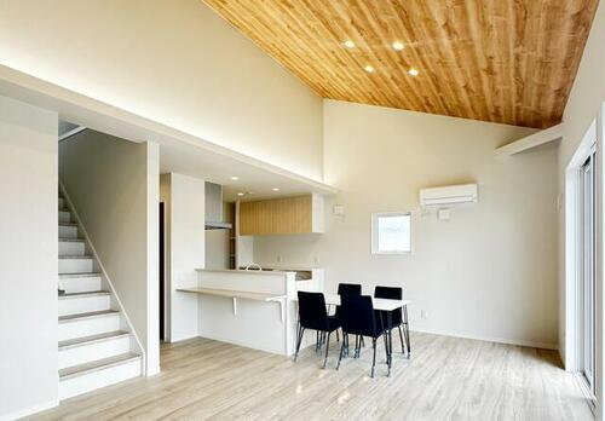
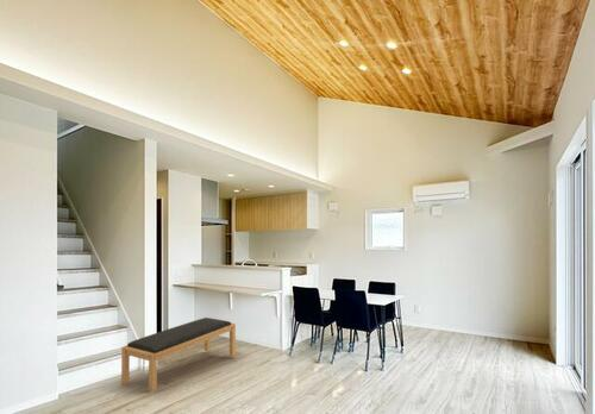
+ bench [120,316,237,394]
